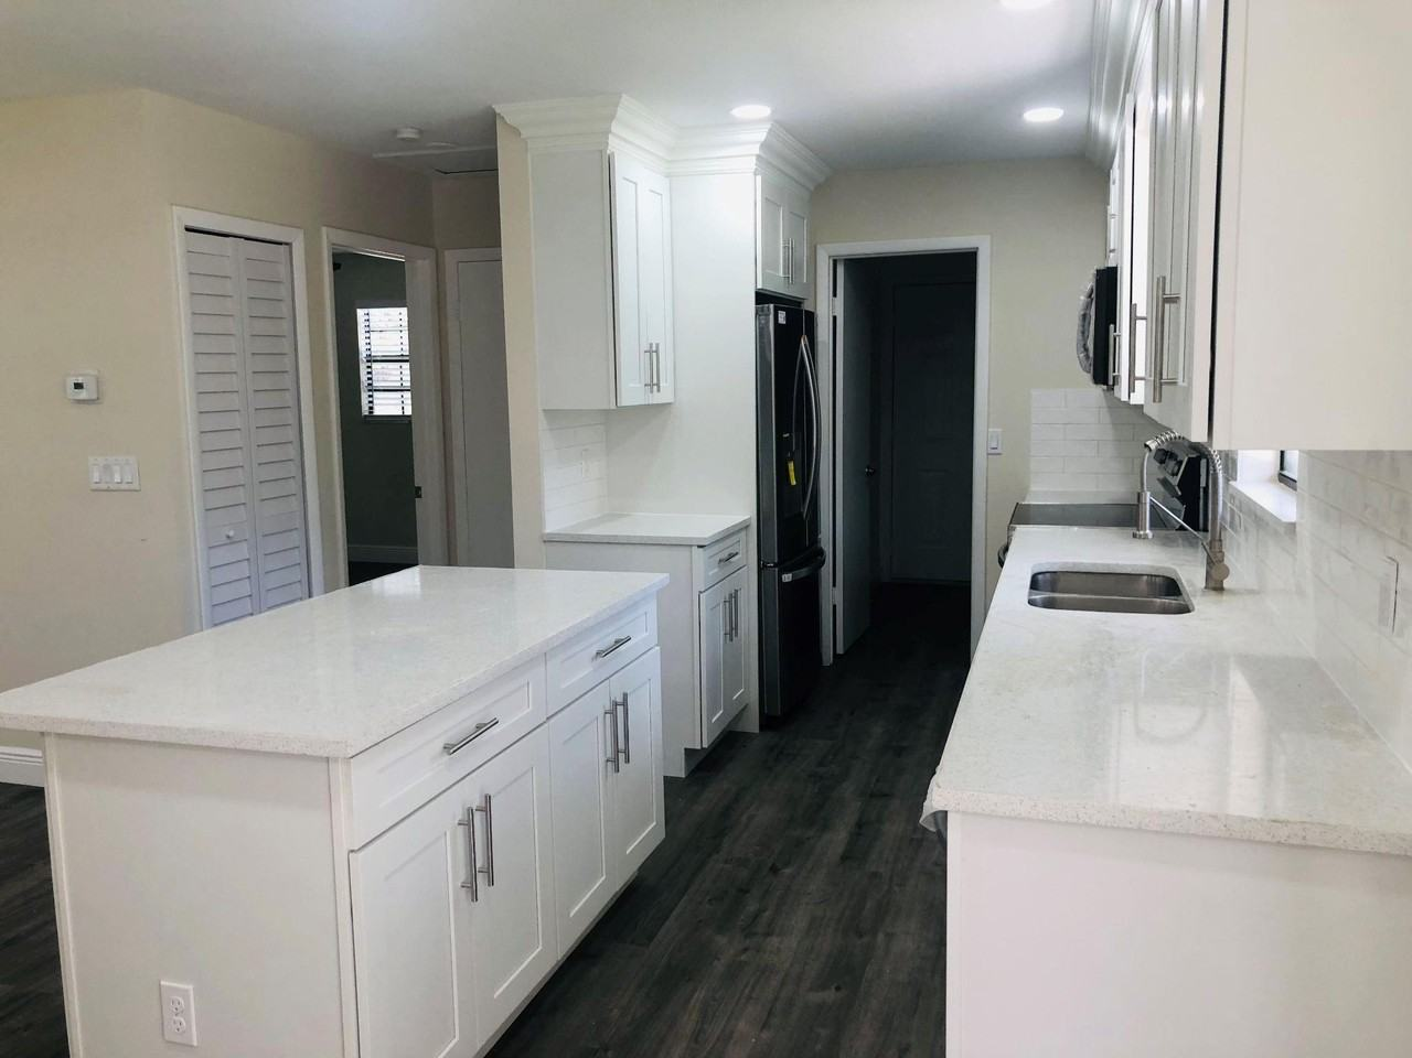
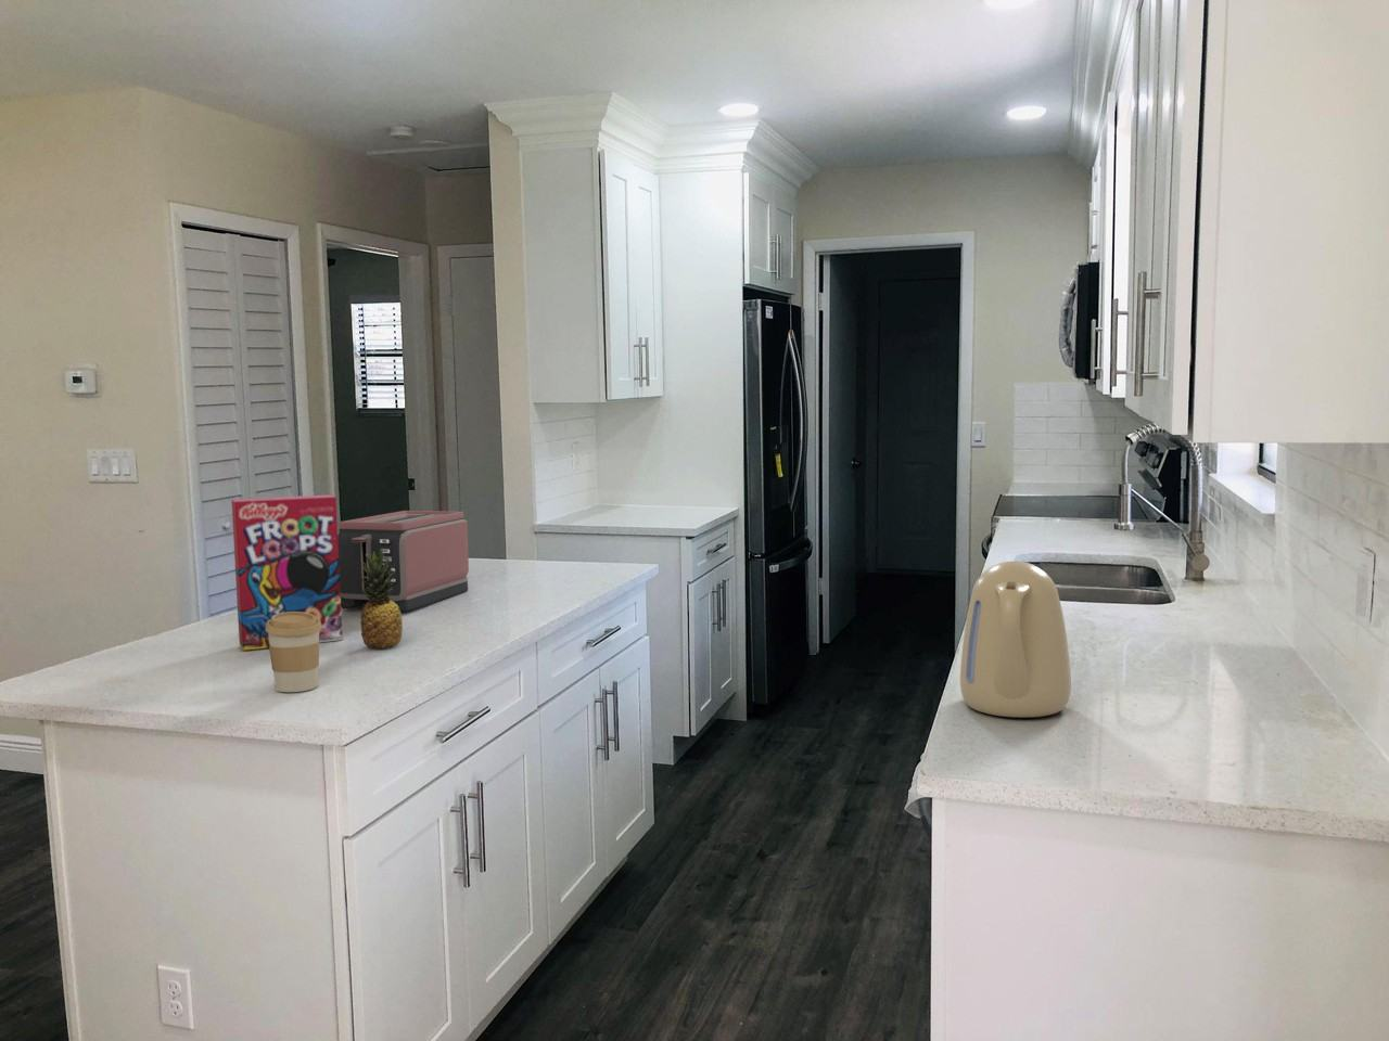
+ coffee cup [266,611,323,693]
+ kettle [959,561,1072,717]
+ cereal box [230,493,345,651]
+ toaster [338,510,470,612]
+ fruit [359,549,404,650]
